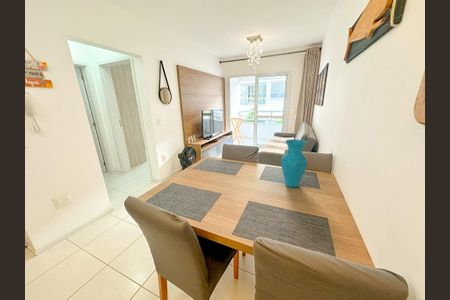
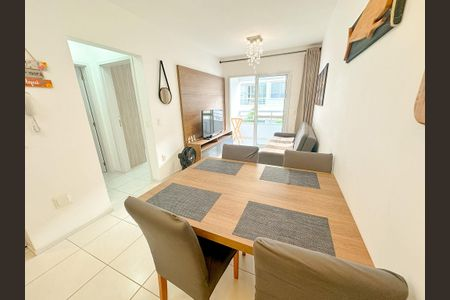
- vase [280,138,308,188]
